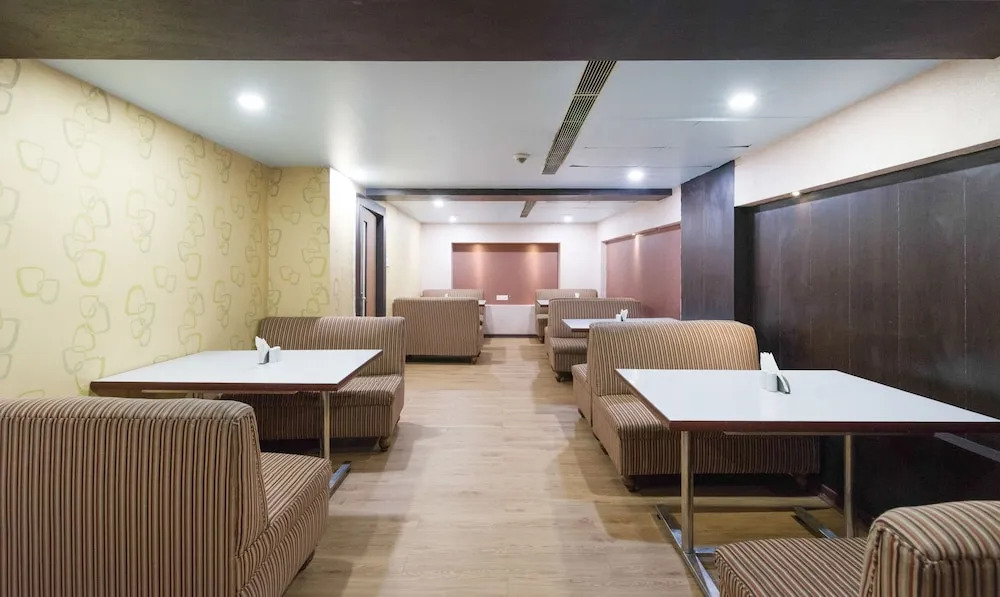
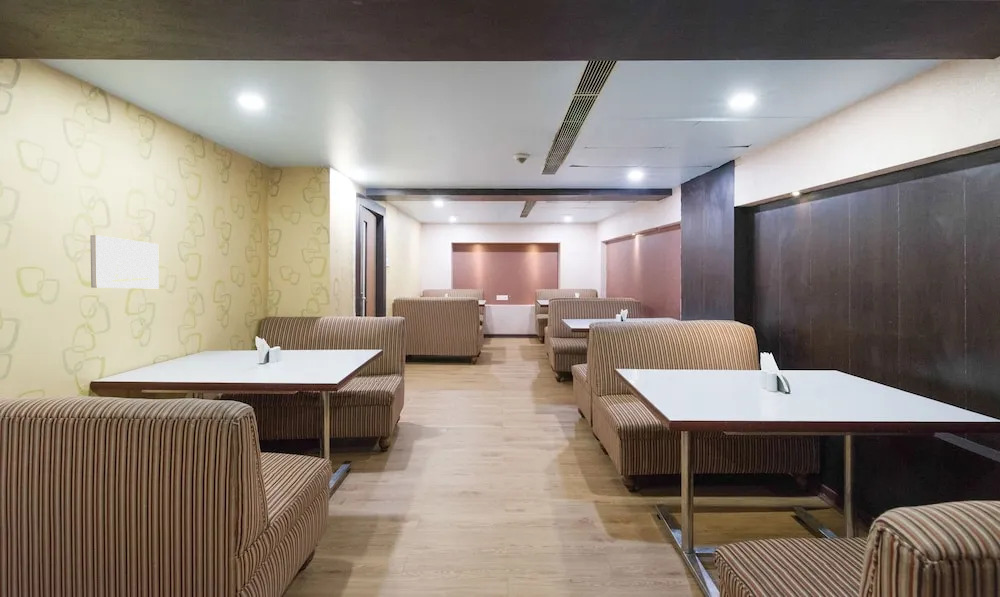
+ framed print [89,234,160,289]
